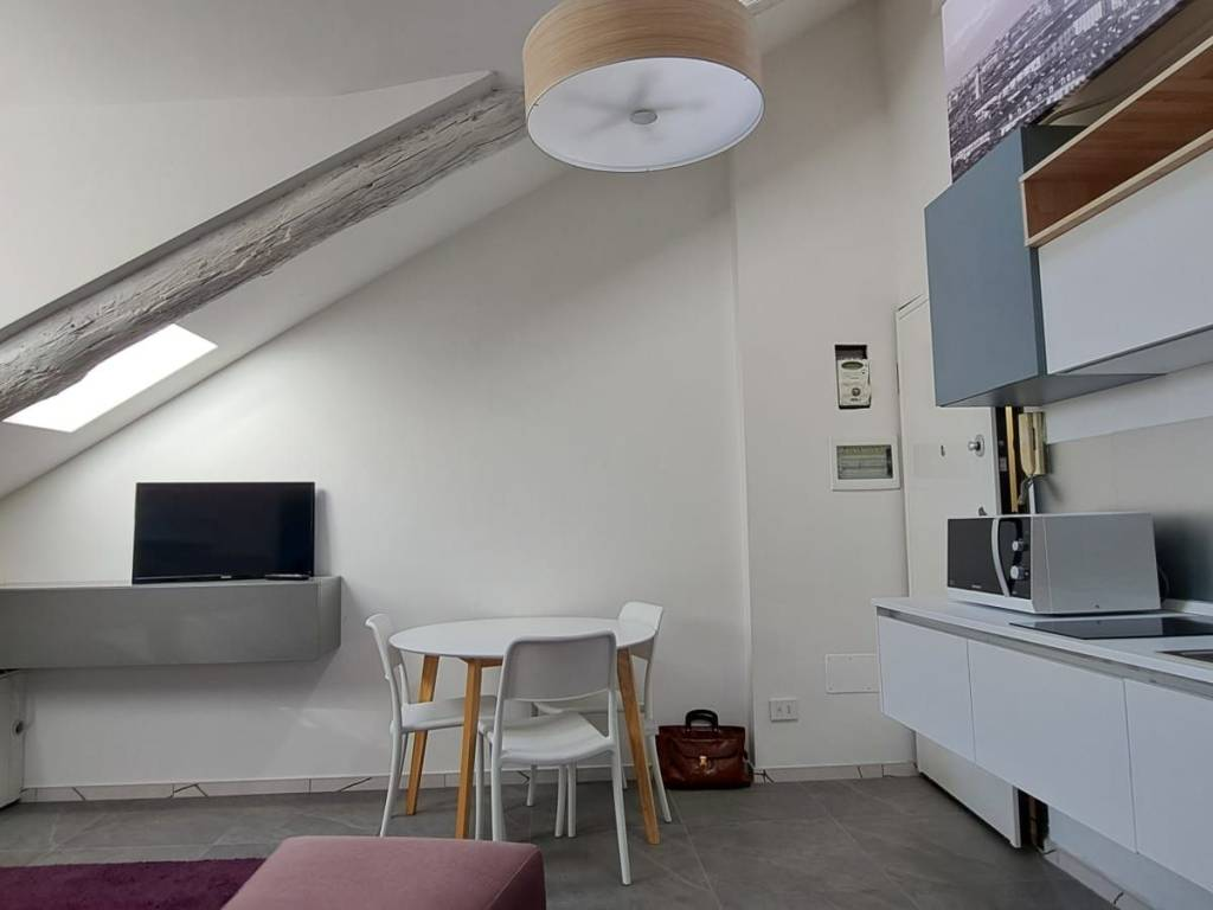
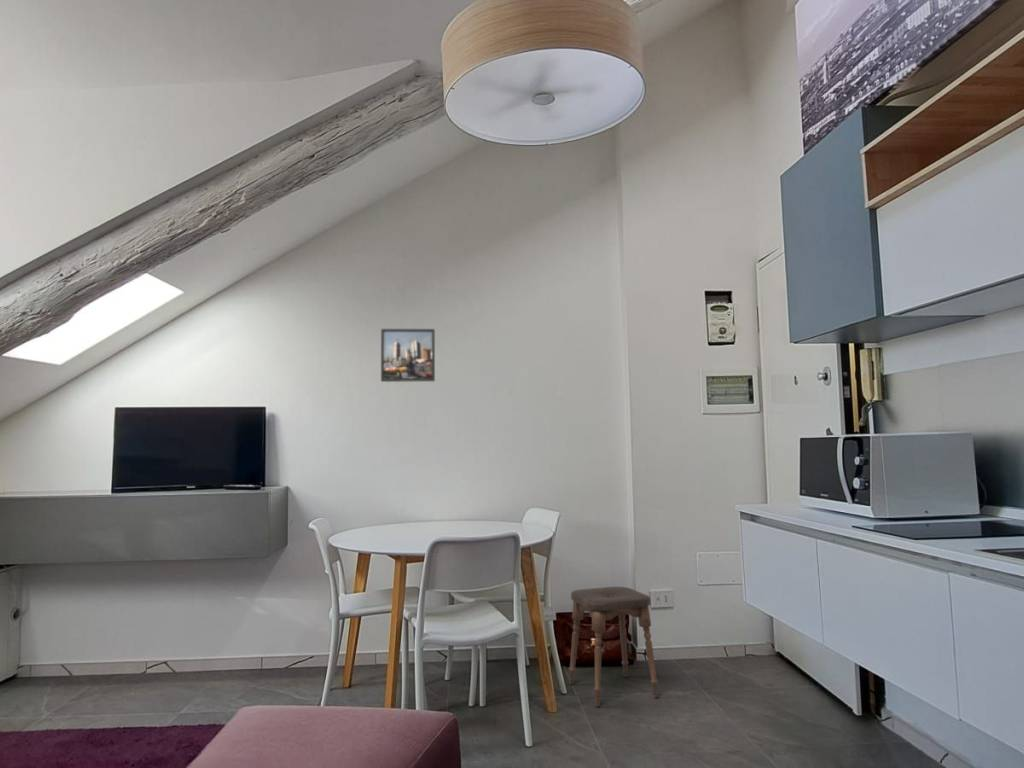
+ stool [568,586,660,708]
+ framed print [380,328,436,383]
